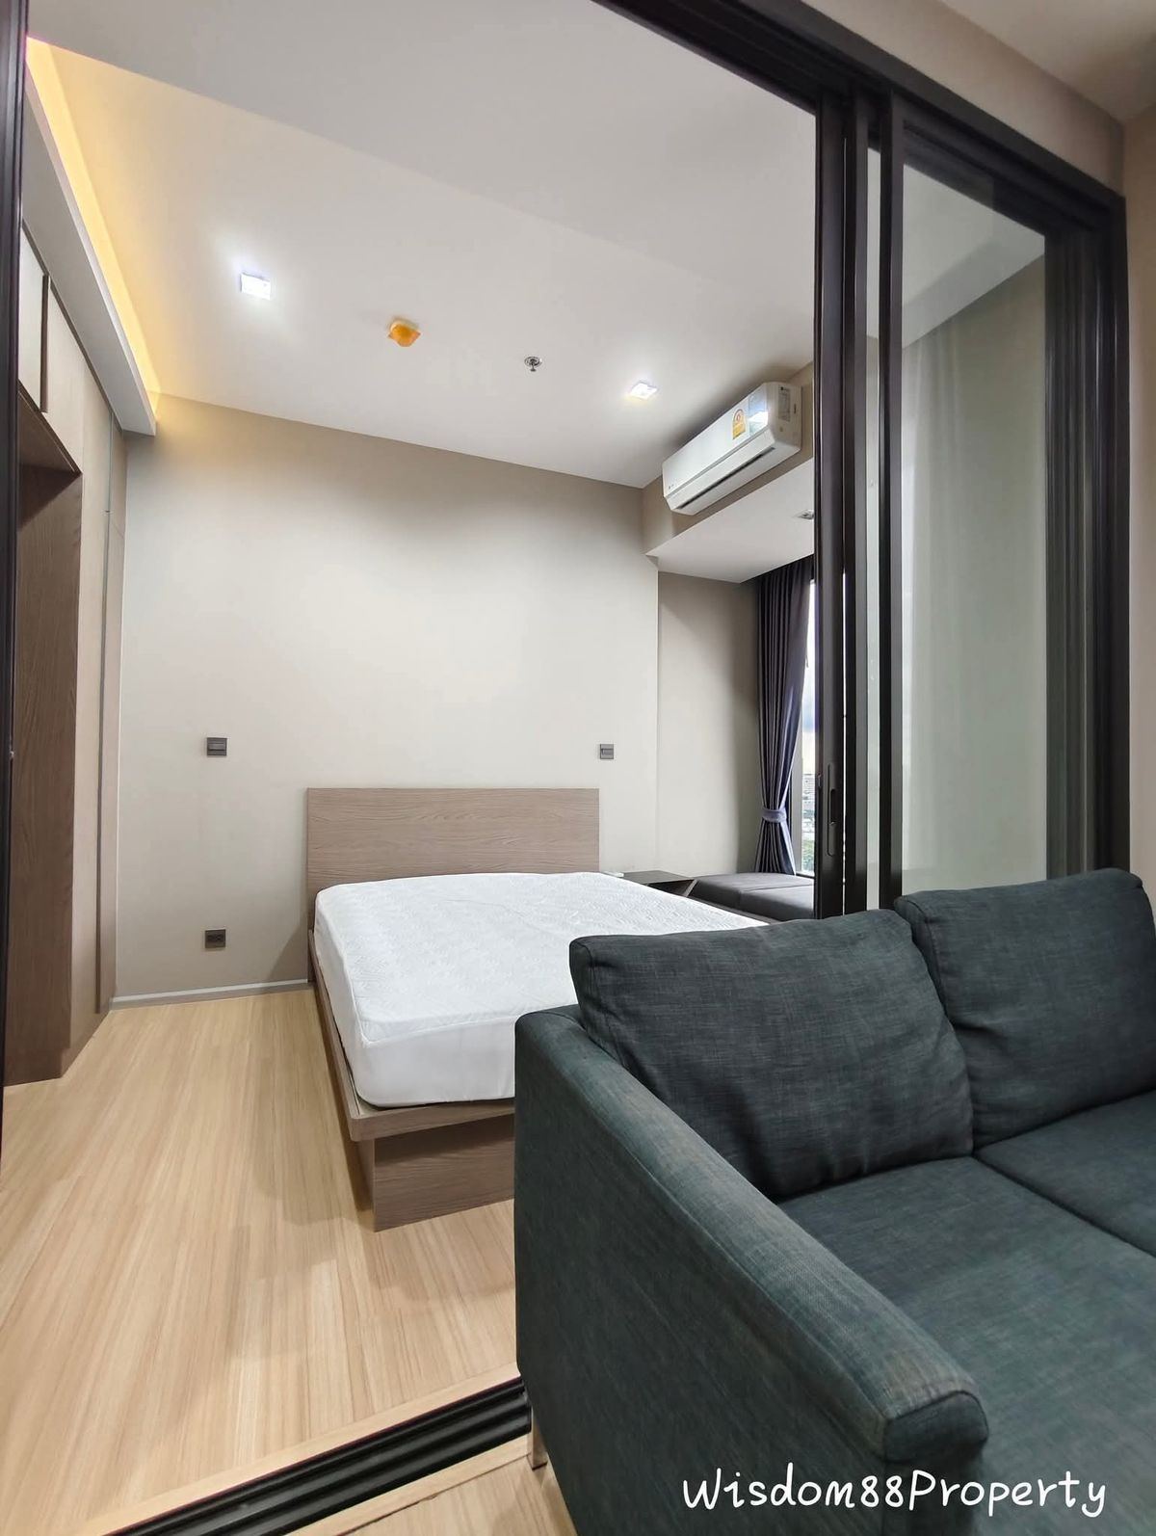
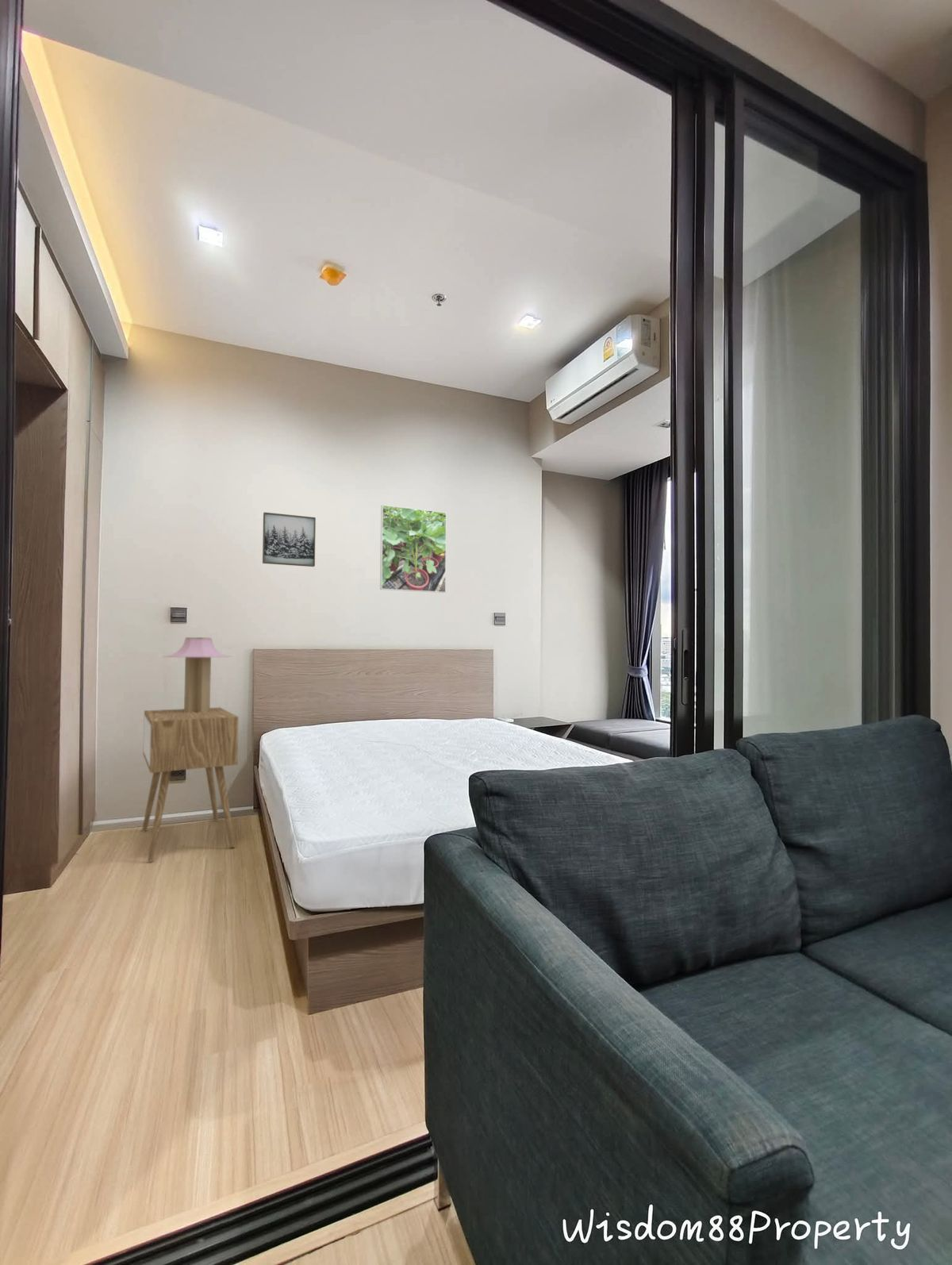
+ wall art [262,512,317,567]
+ nightstand [141,706,240,862]
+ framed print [379,504,447,594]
+ table lamp [162,636,232,713]
